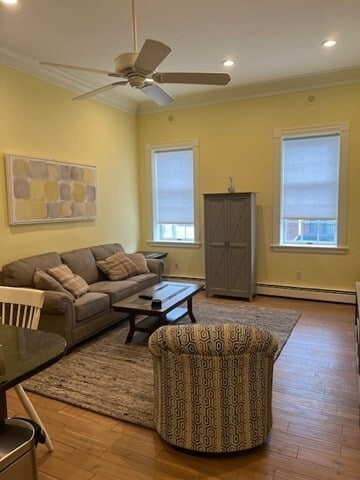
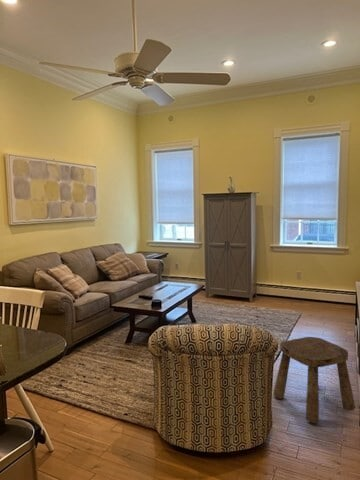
+ stool [272,336,356,424]
